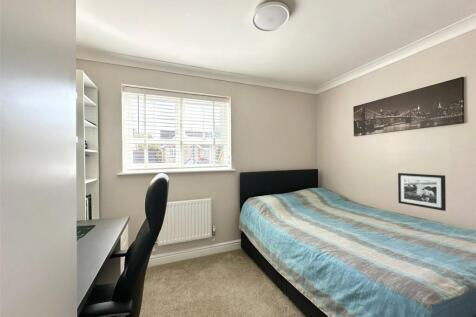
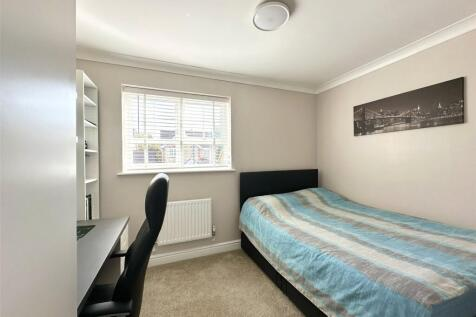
- picture frame [397,172,447,212]
